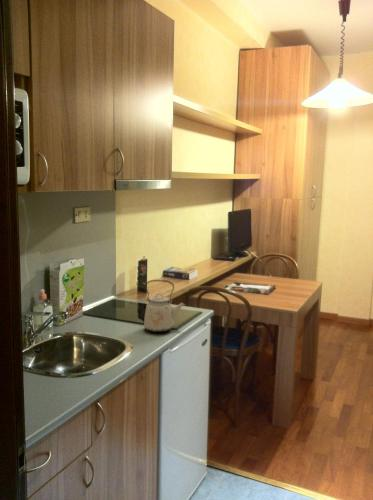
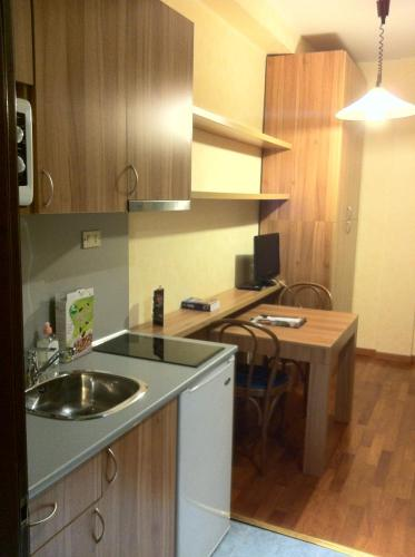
- kettle [143,279,187,333]
